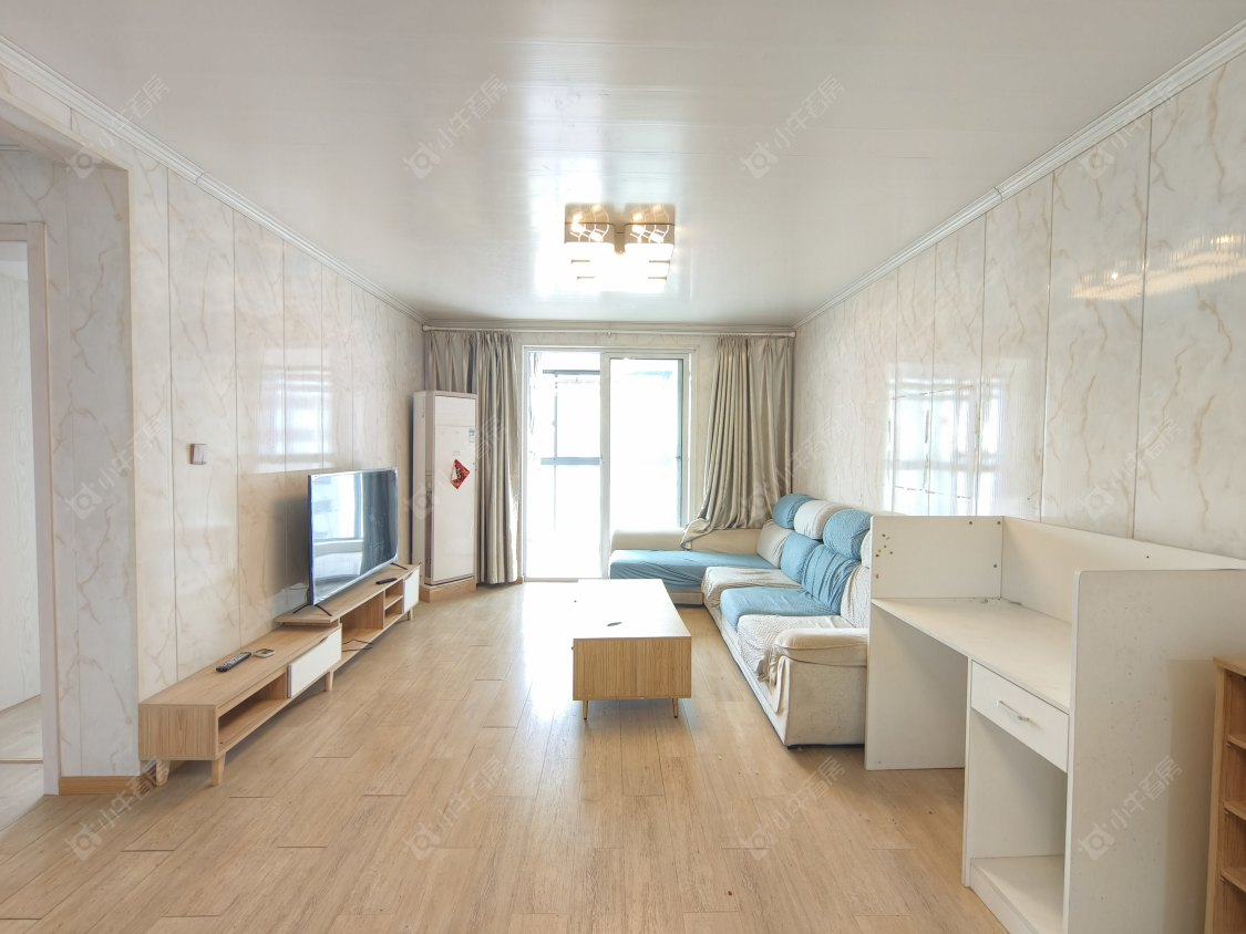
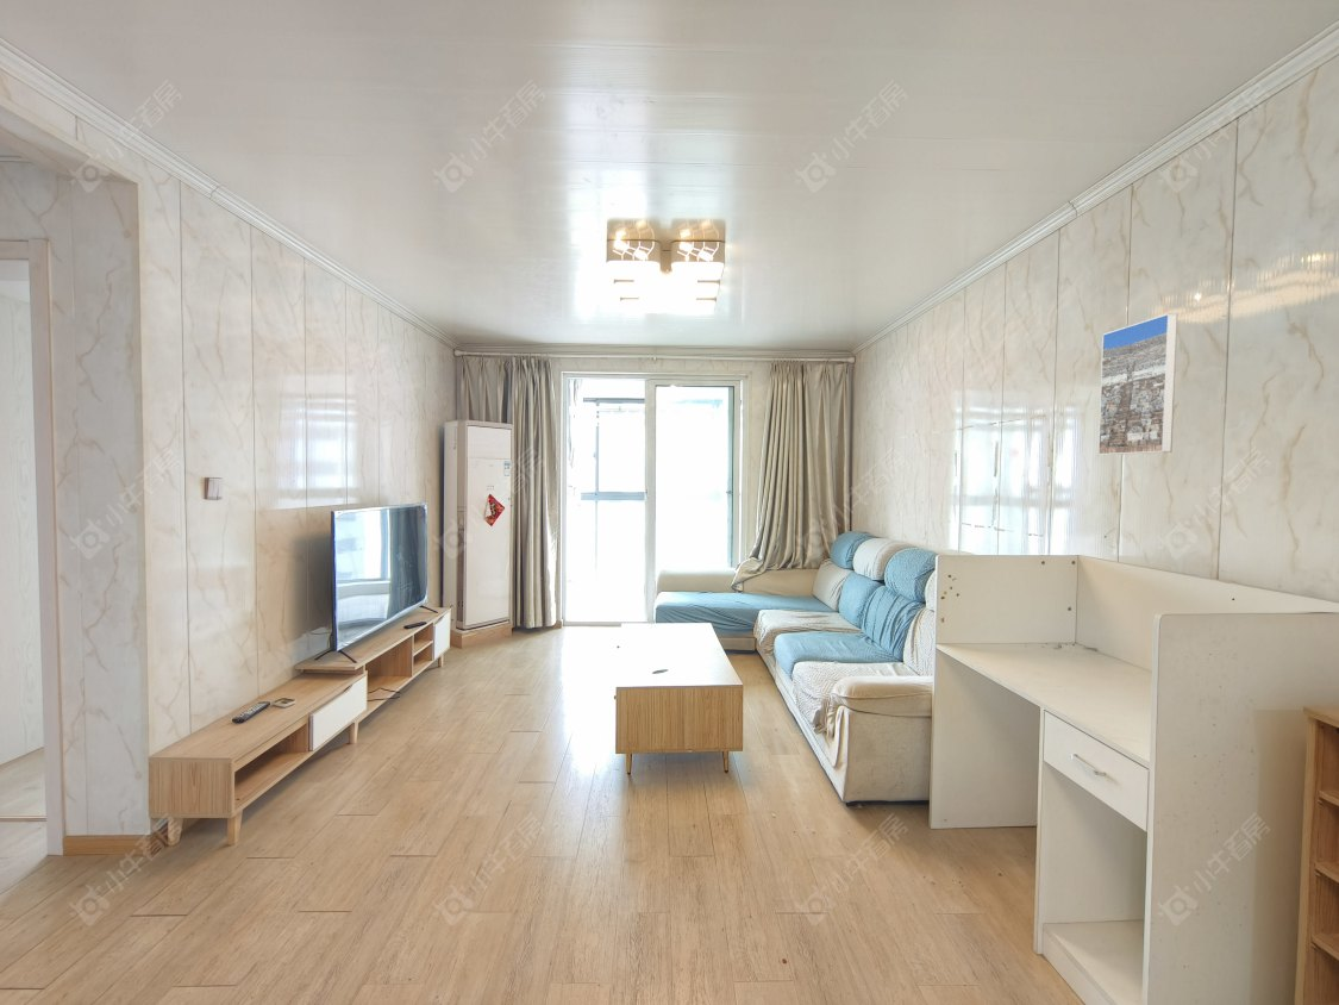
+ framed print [1097,312,1178,456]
